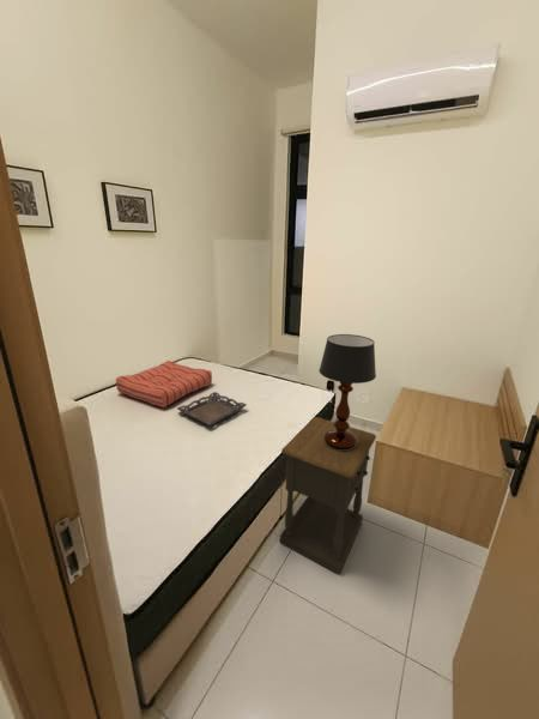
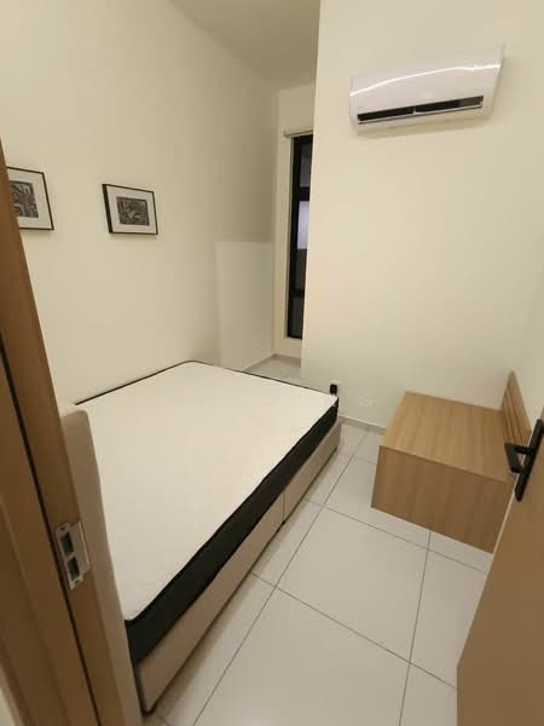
- seat cushion [115,360,213,409]
- tray [176,391,248,428]
- nightstand [279,416,377,575]
- table lamp [317,333,377,449]
